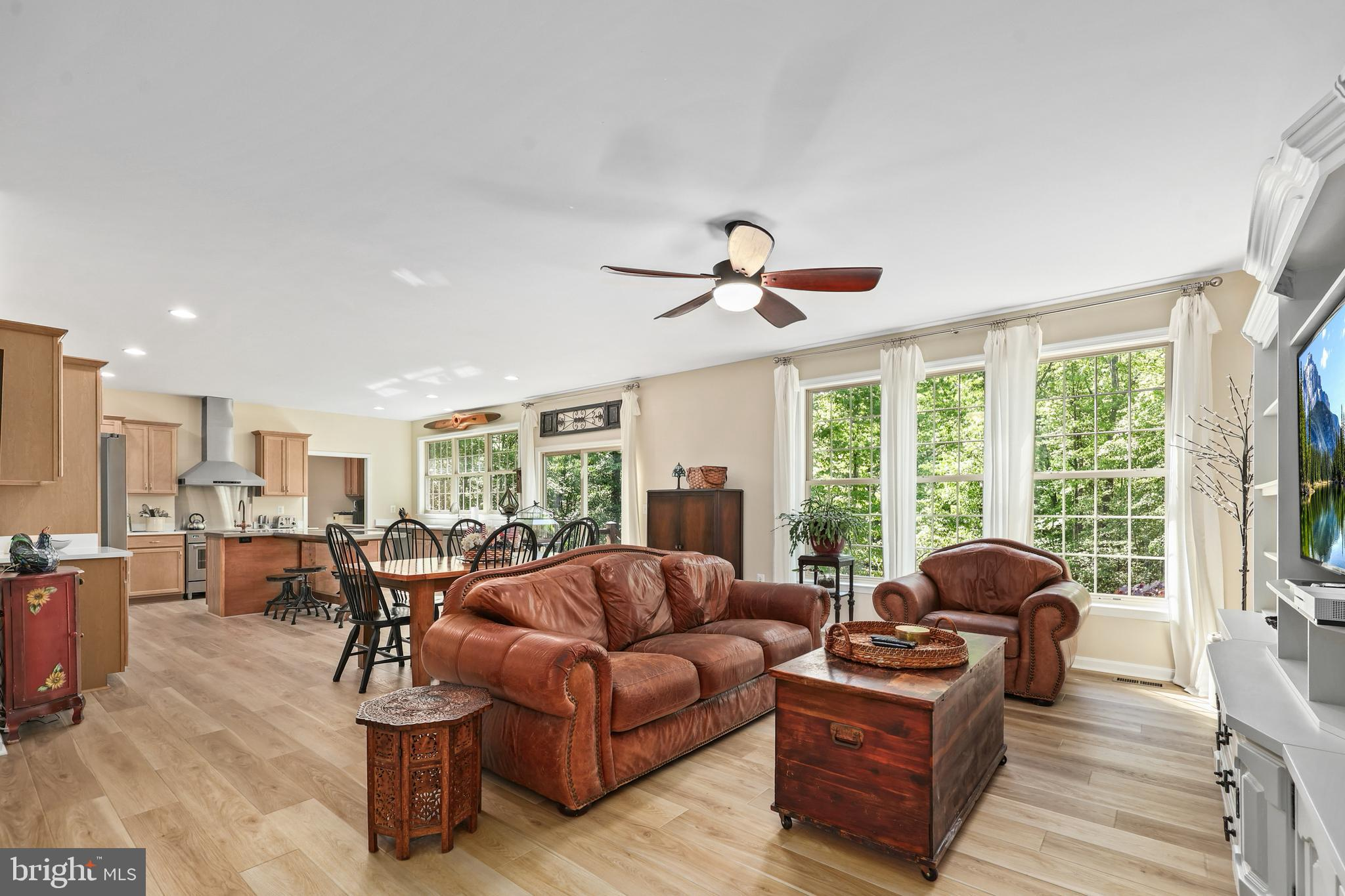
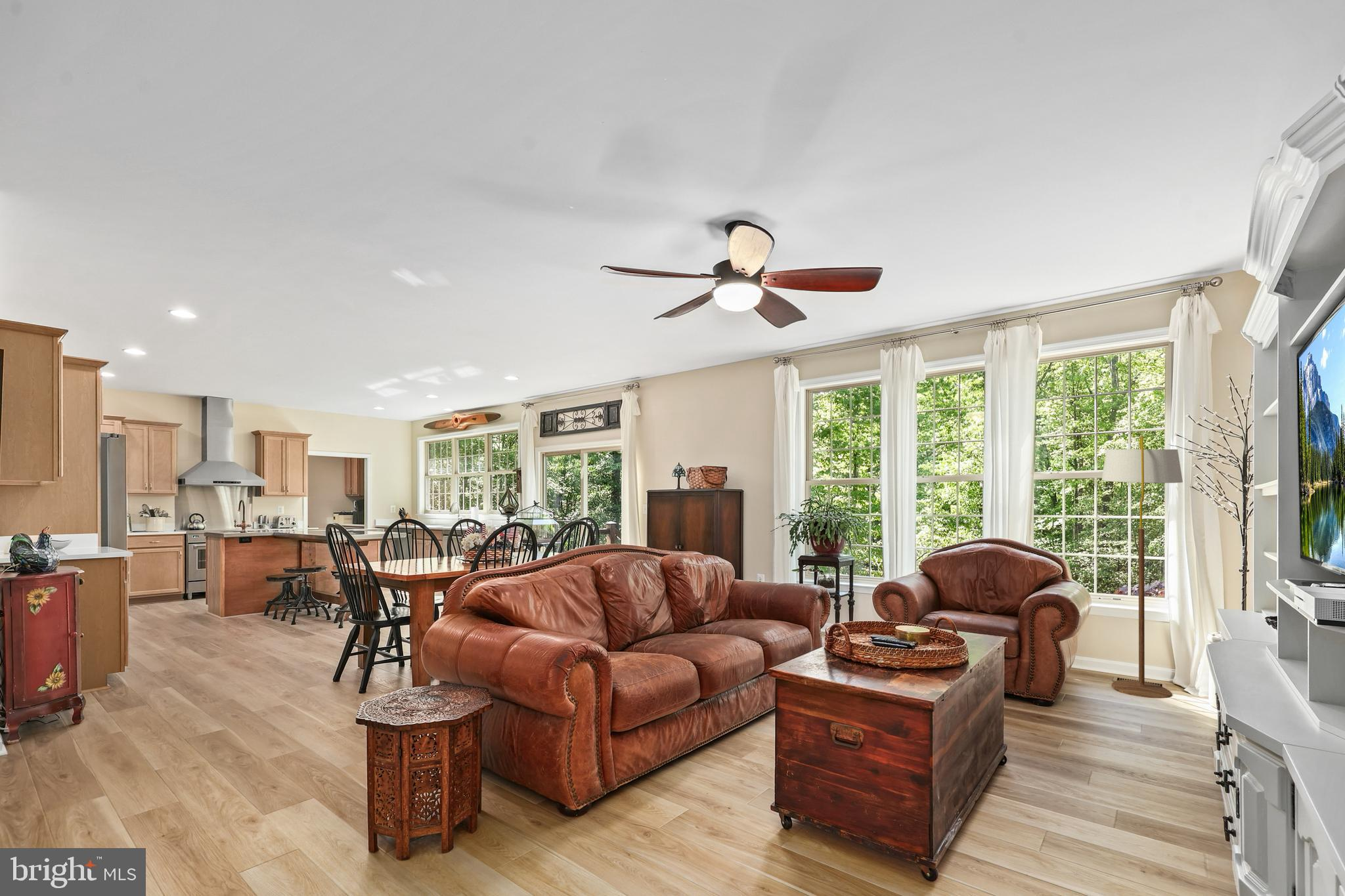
+ floor lamp [1101,435,1183,699]
